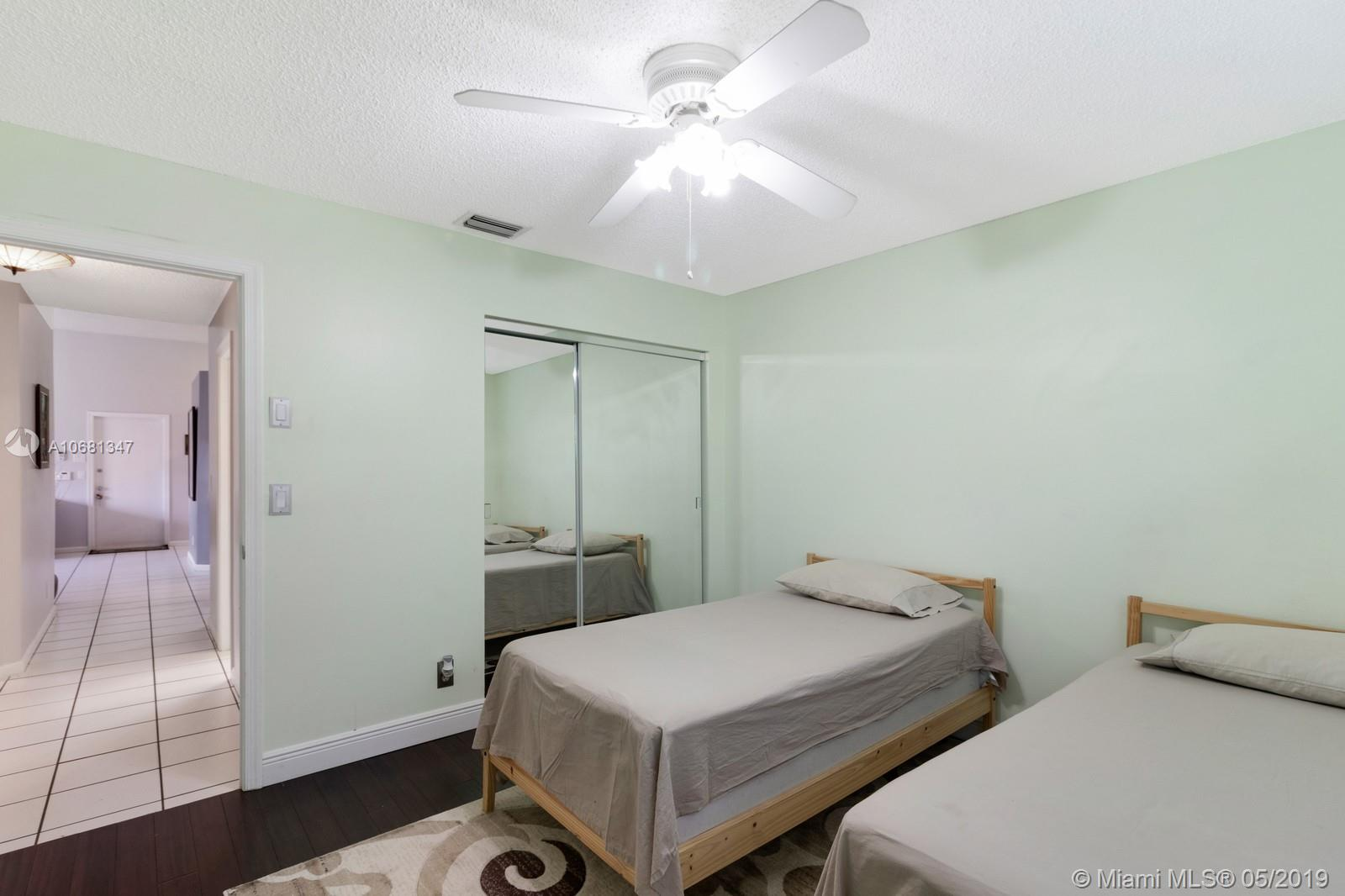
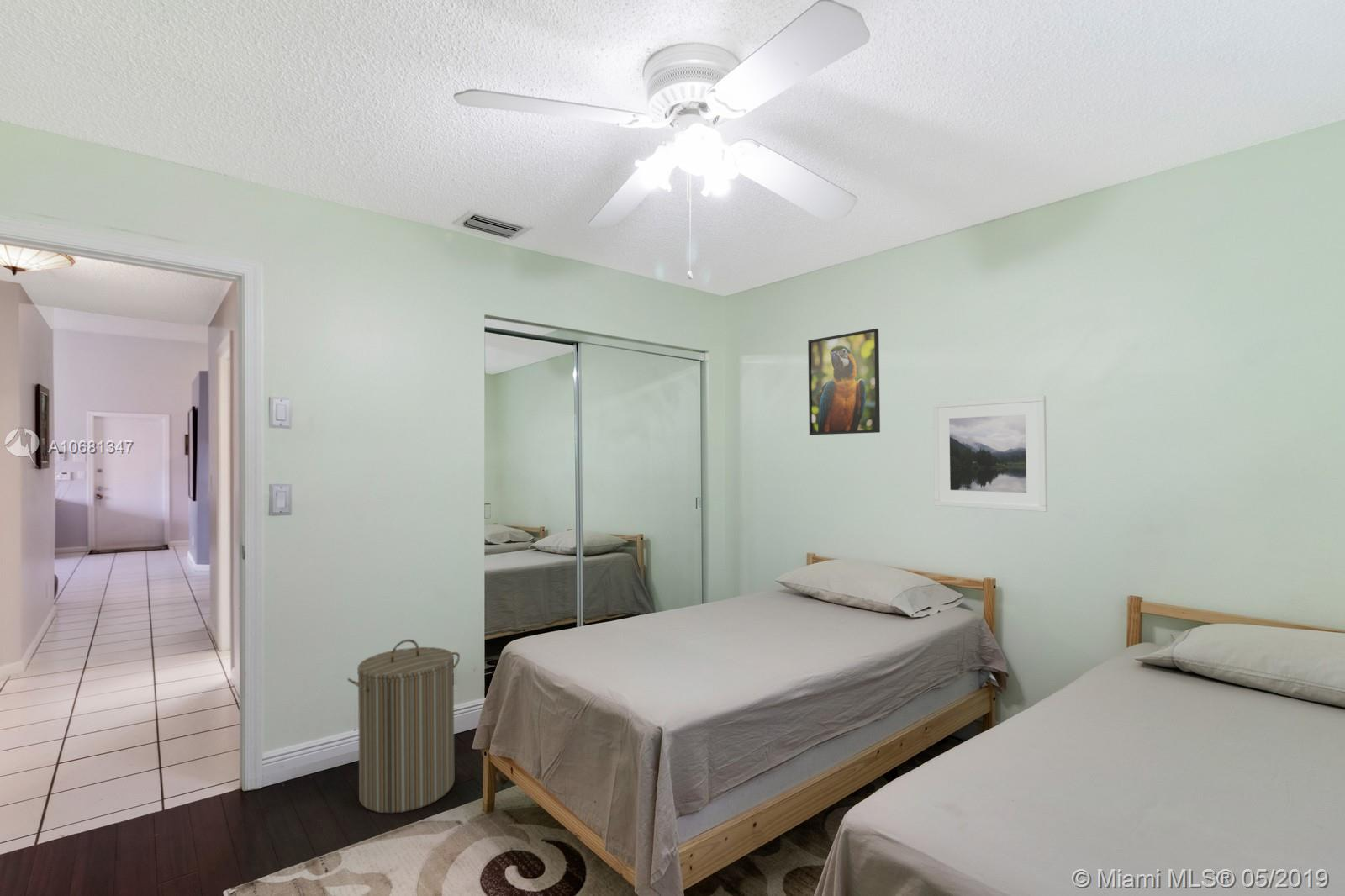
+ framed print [932,395,1048,513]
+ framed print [807,328,881,435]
+ laundry hamper [346,639,461,814]
